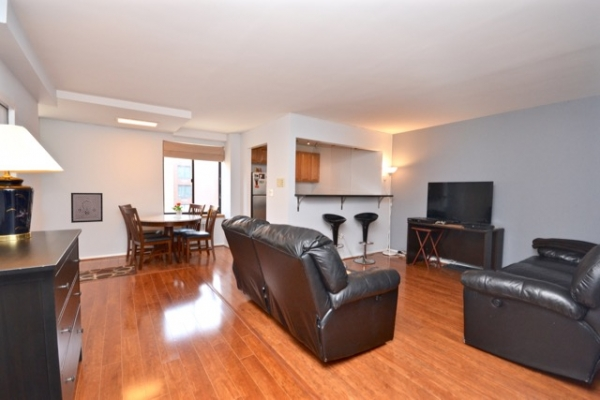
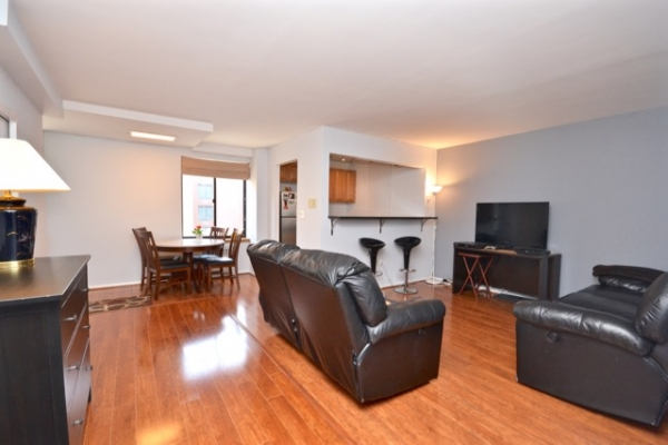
- wall art [70,192,104,224]
